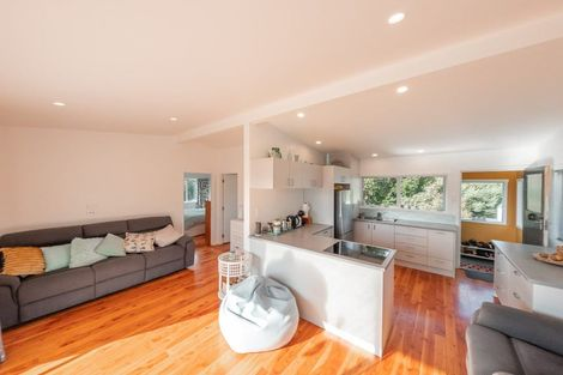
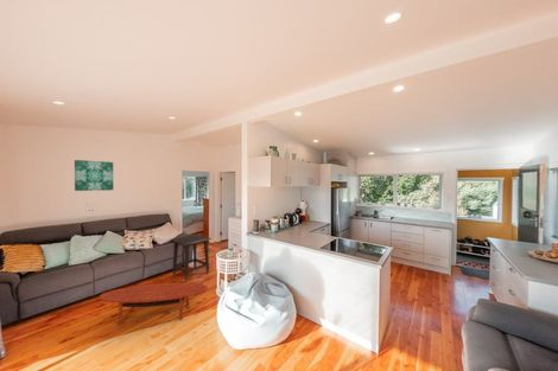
+ side table [169,234,213,282]
+ wall art [74,159,114,192]
+ coffee table [99,282,209,326]
